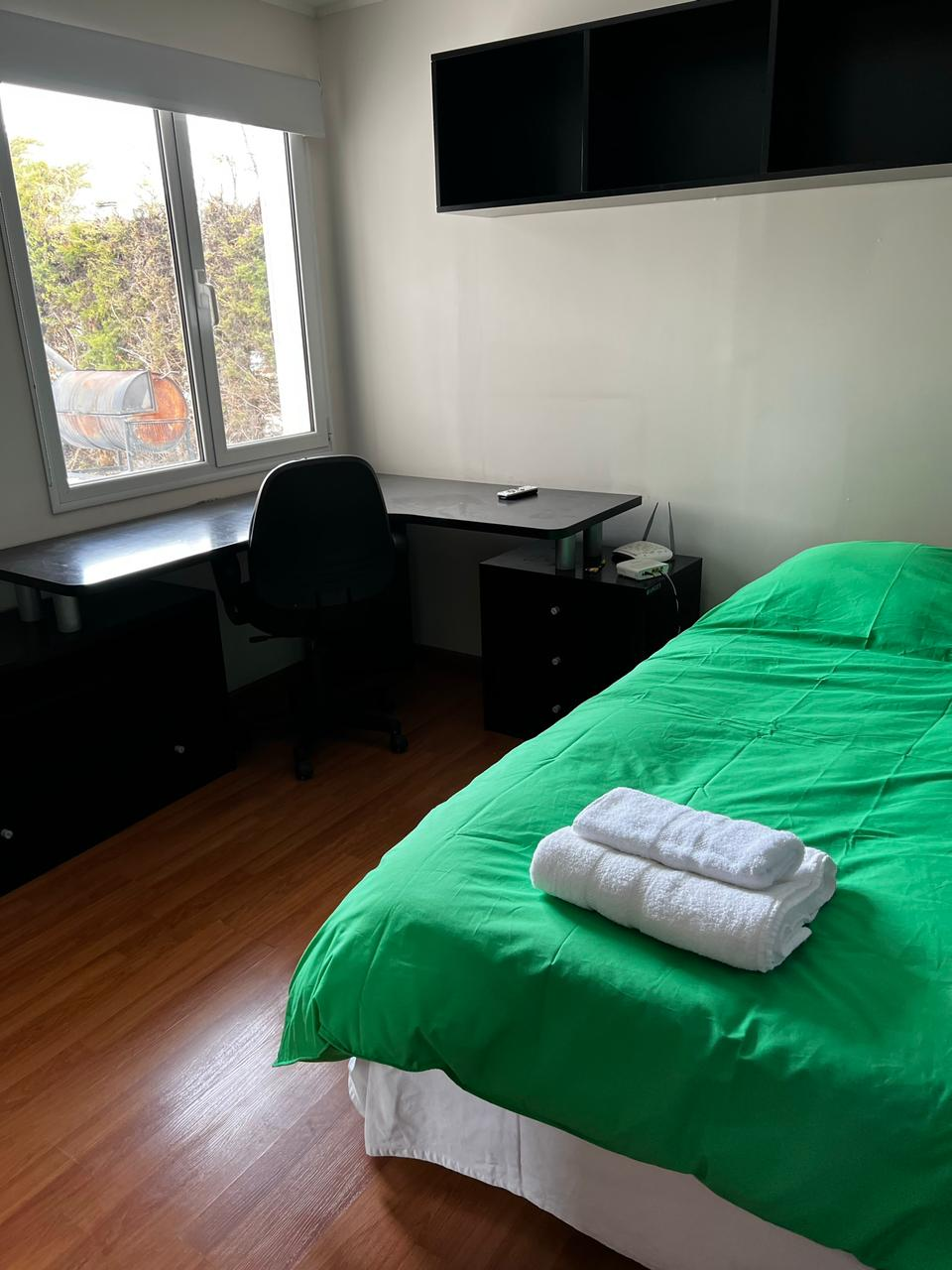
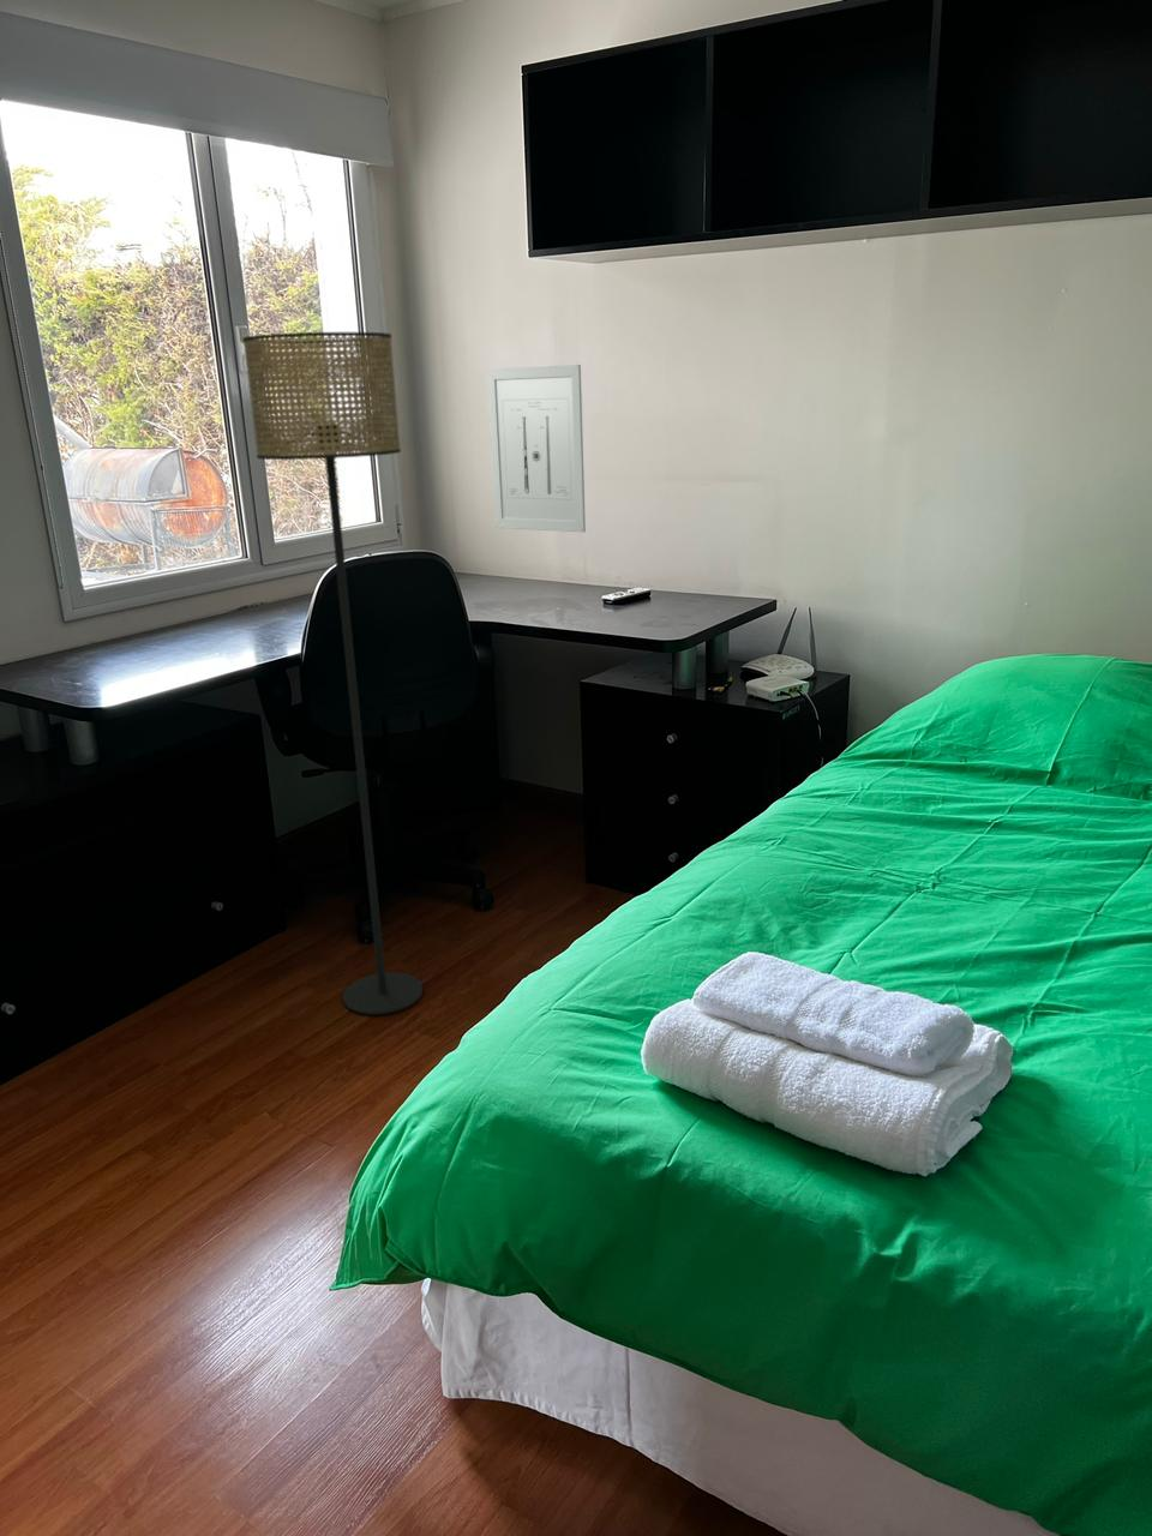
+ wall art [486,364,587,533]
+ floor lamp [241,331,424,1016]
